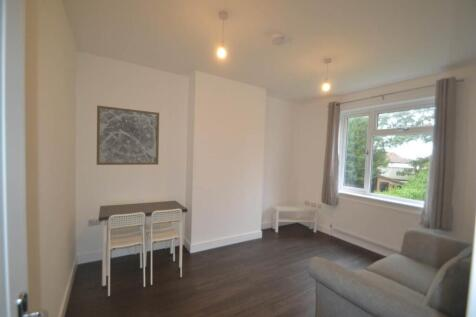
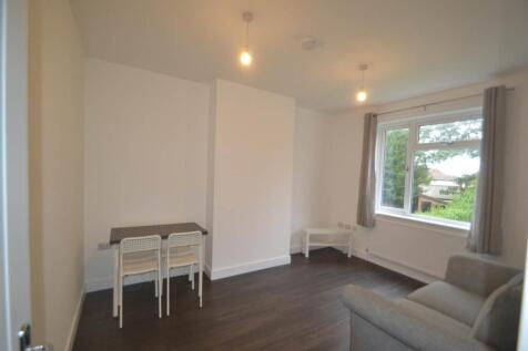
- wall art [96,104,160,166]
